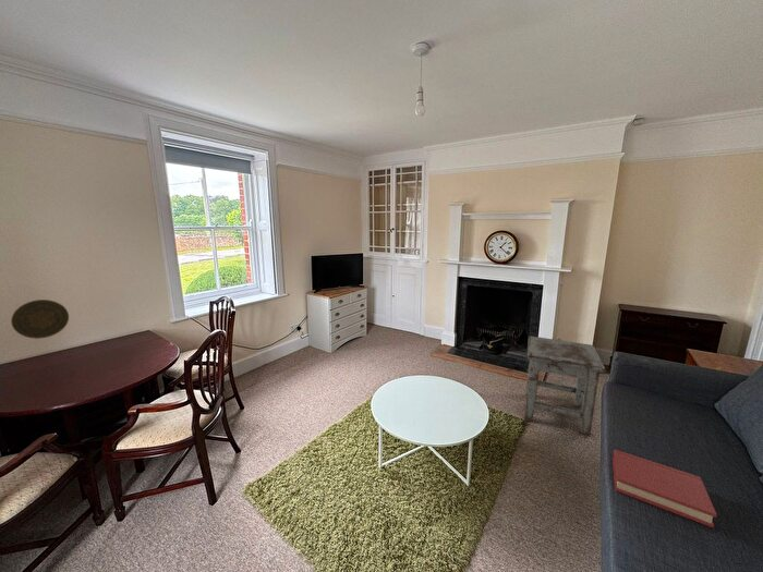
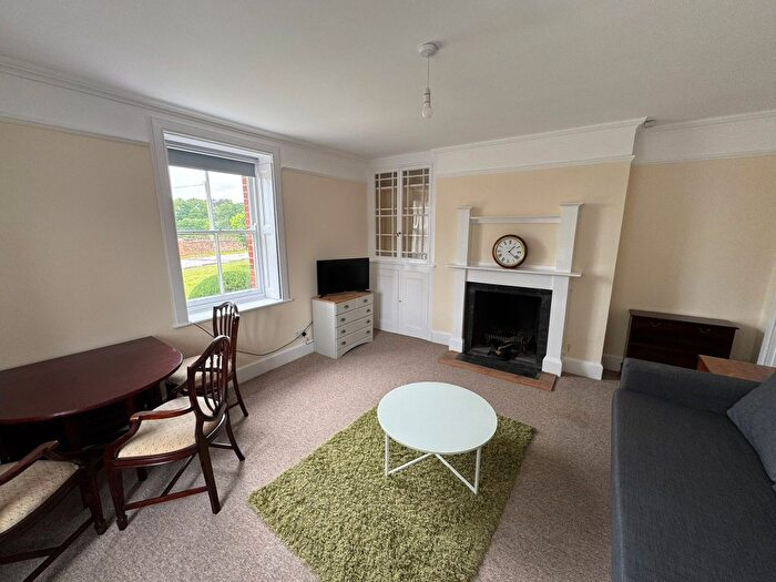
- decorative plate [10,299,70,340]
- hardback book [611,448,718,530]
- stool [523,334,606,437]
